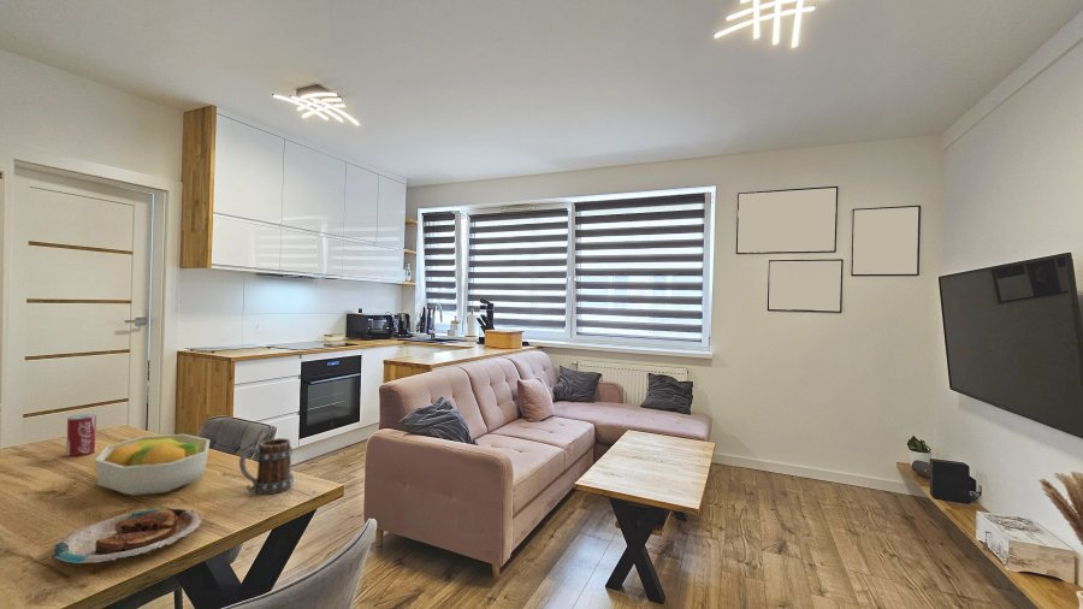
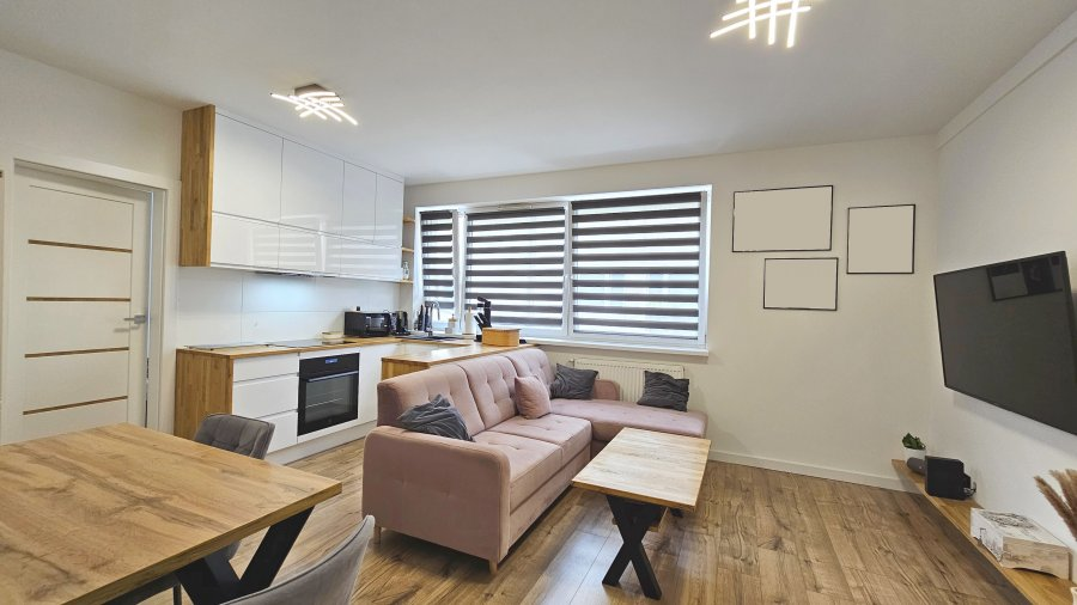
- beverage can [65,413,97,457]
- mug [238,437,295,495]
- plate [52,508,203,564]
- fruit bowl [94,433,211,497]
